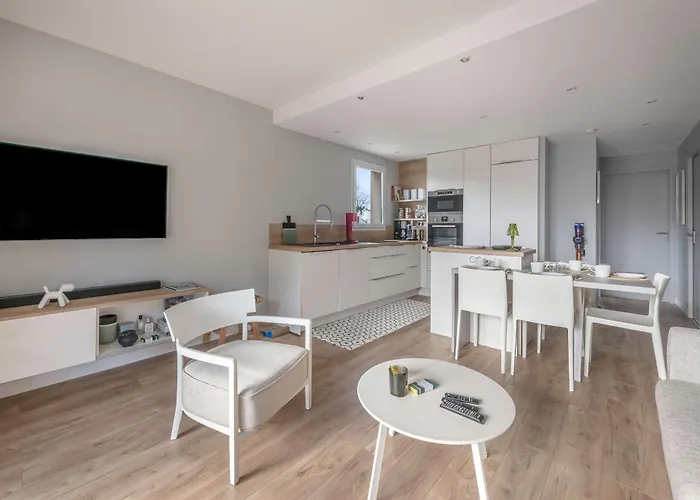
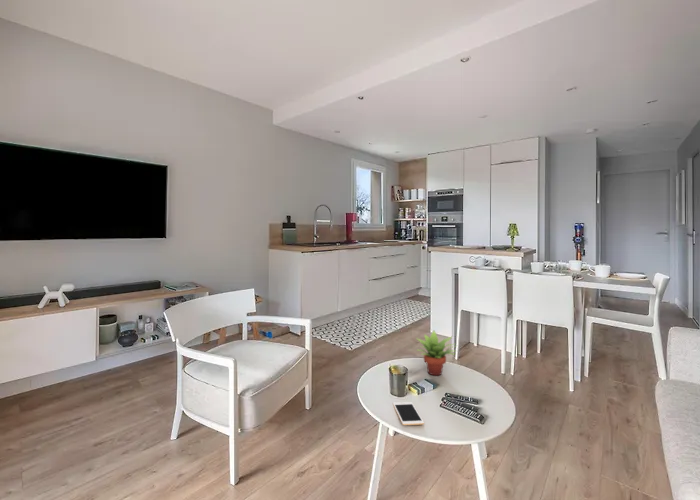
+ cell phone [392,401,425,426]
+ succulent plant [415,329,457,376]
